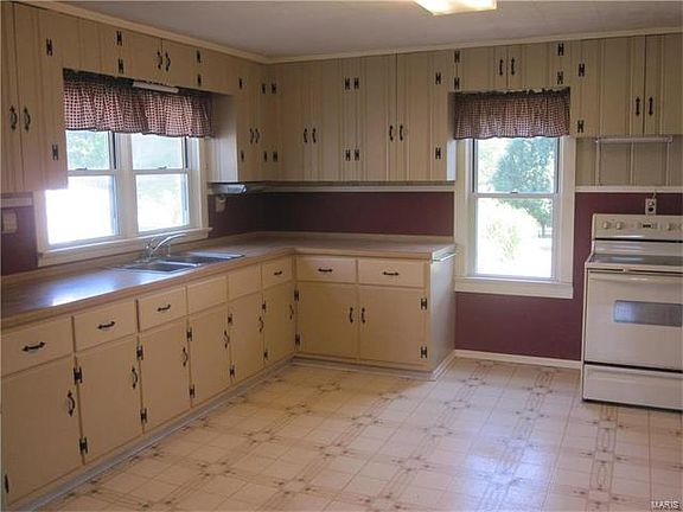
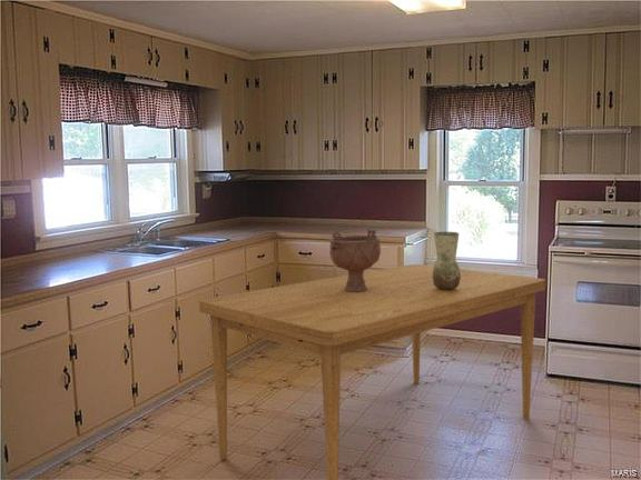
+ decorative bowl [328,227,382,291]
+ dining table [198,263,546,480]
+ vase [432,231,461,290]
